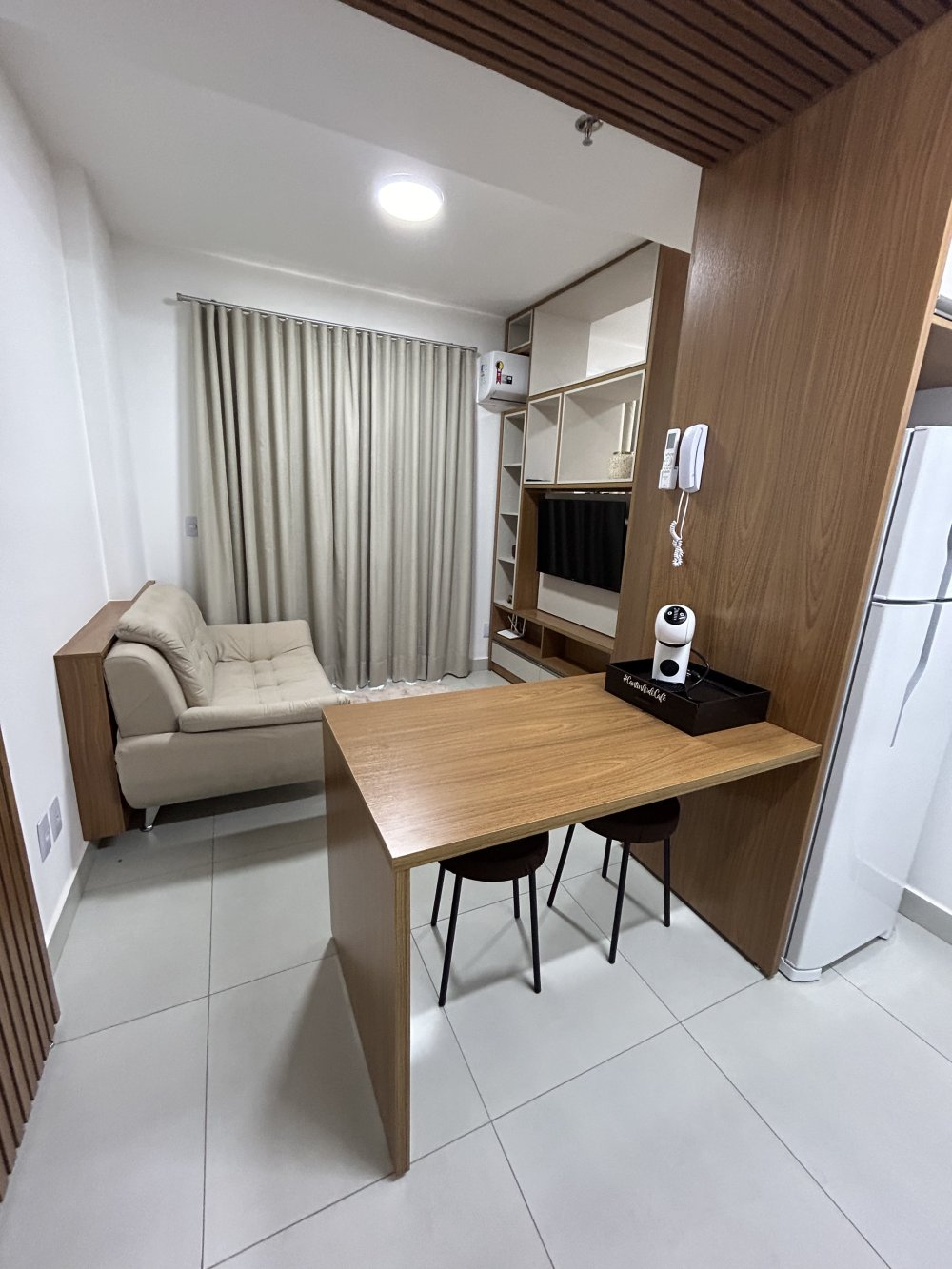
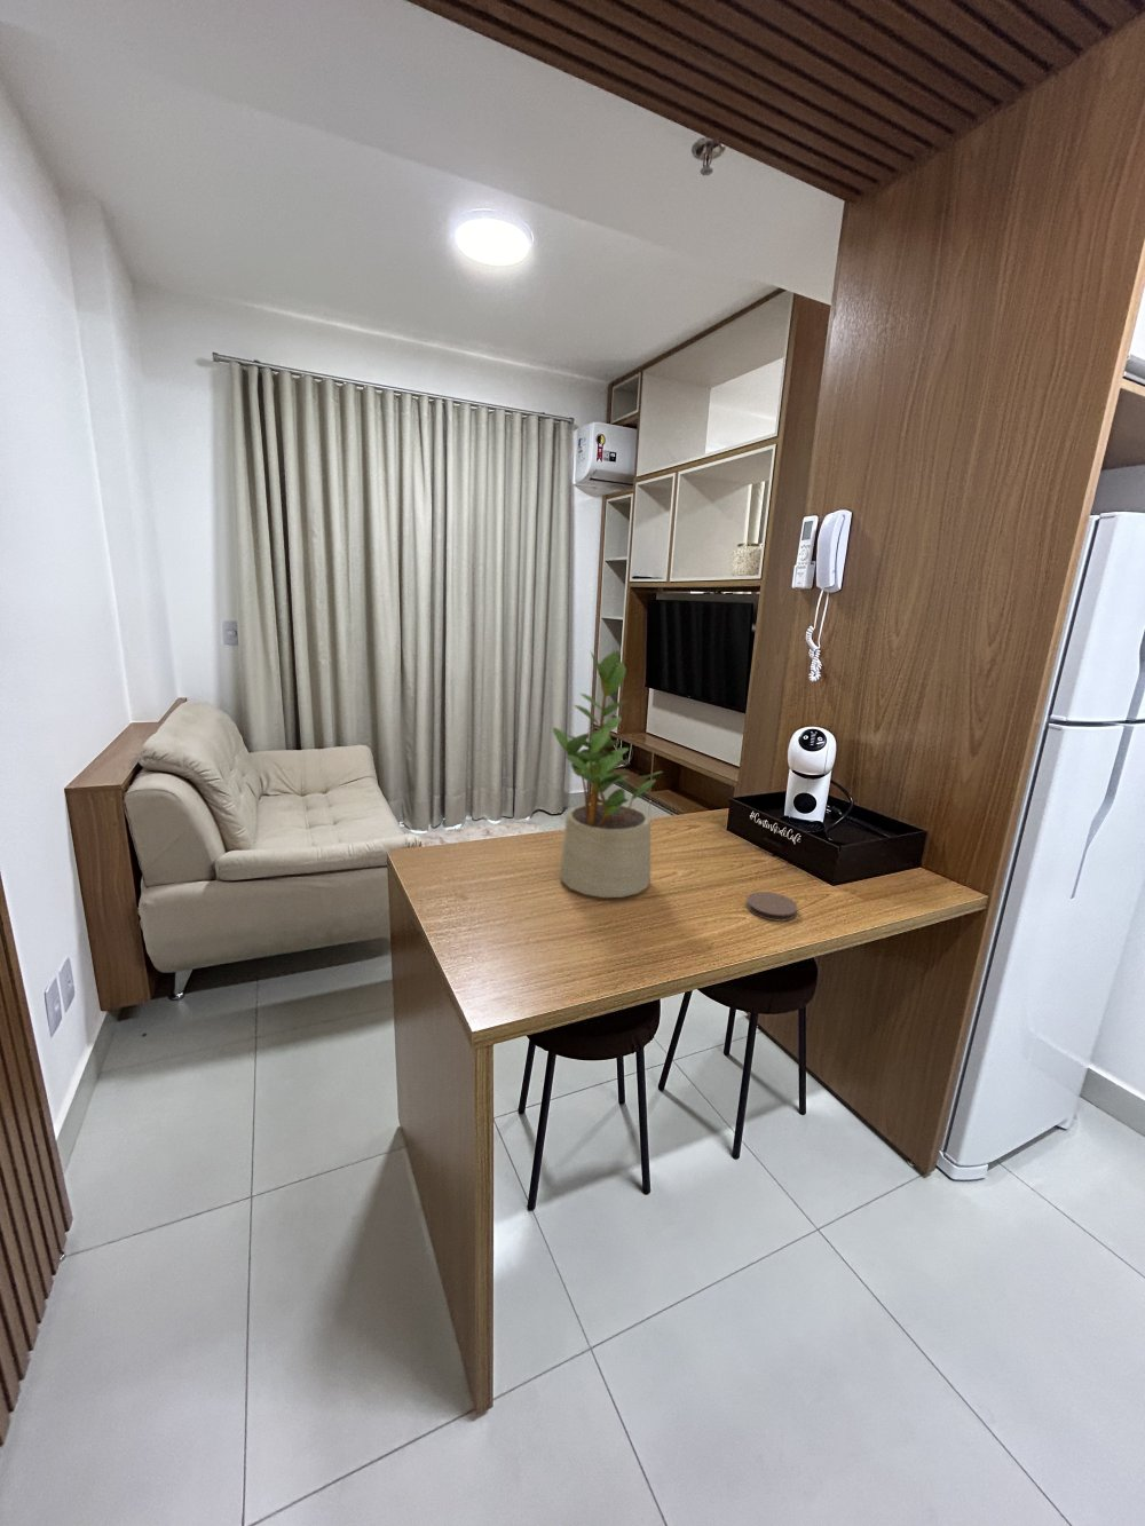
+ coaster [746,891,799,922]
+ potted plant [552,649,664,898]
